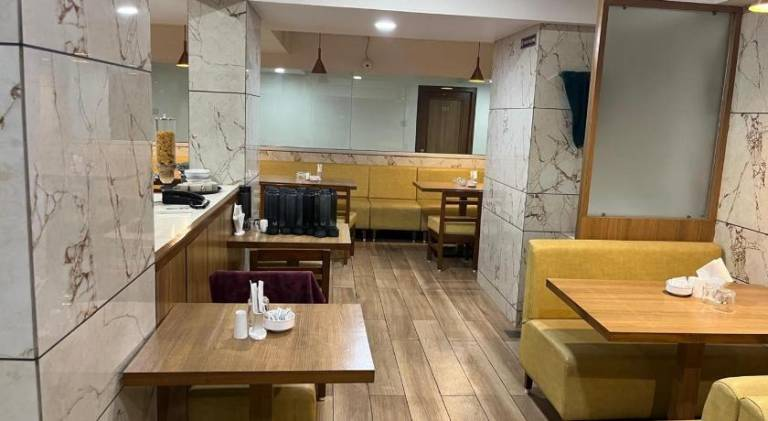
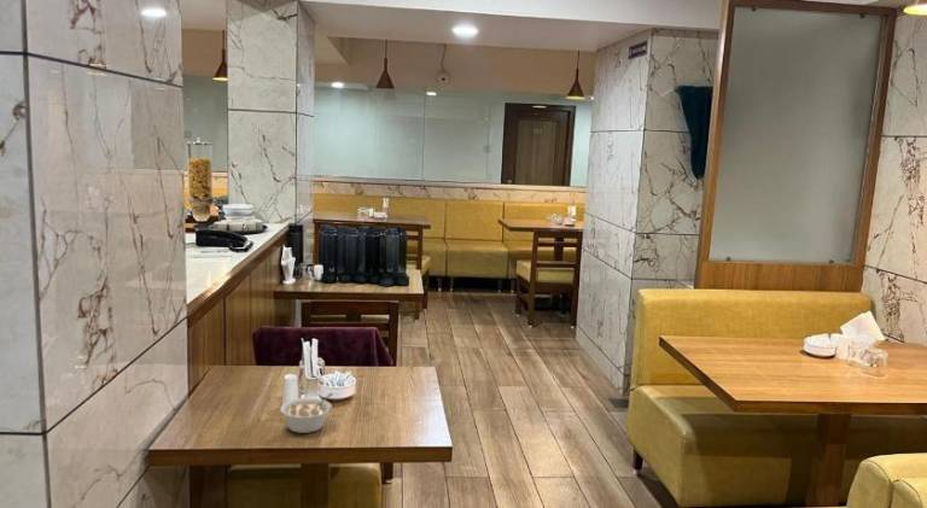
+ legume [279,392,334,434]
